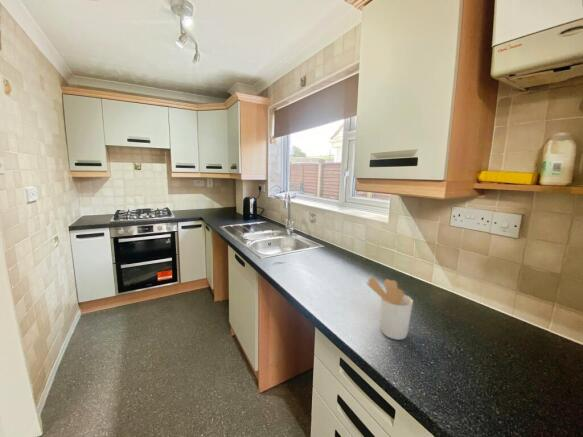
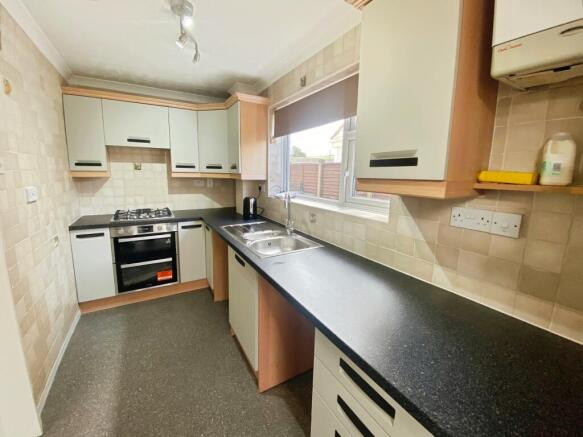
- utensil holder [366,276,414,341]
